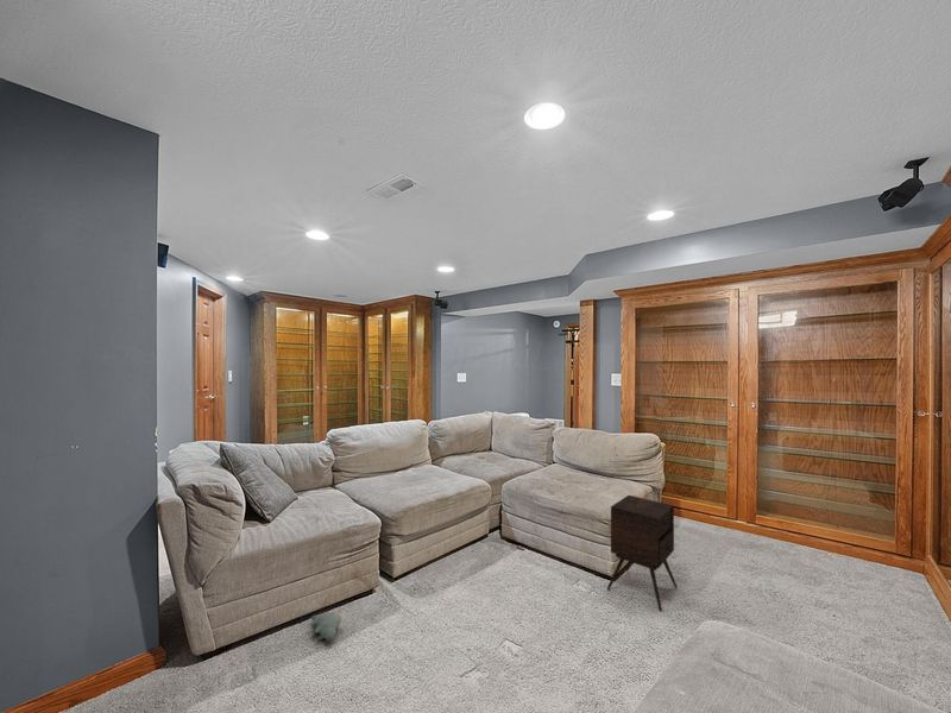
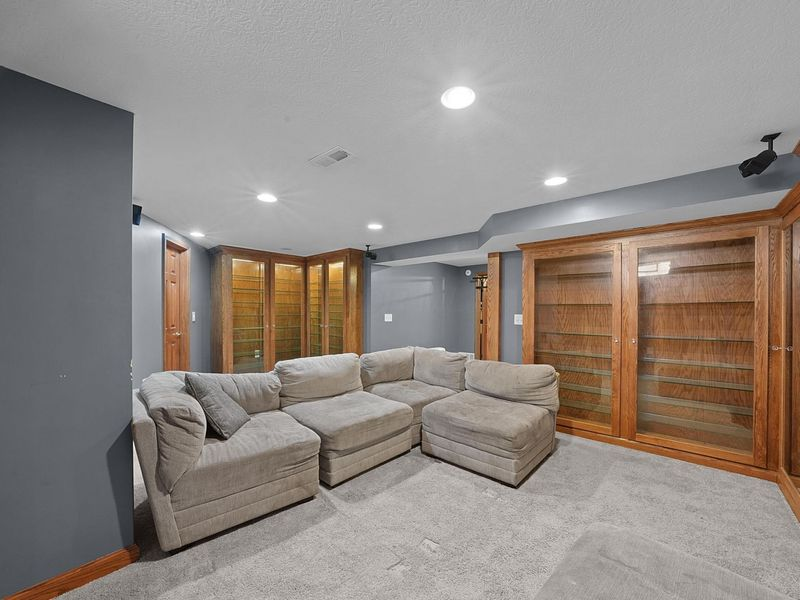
- side table [606,494,679,612]
- plush toy [309,611,344,643]
